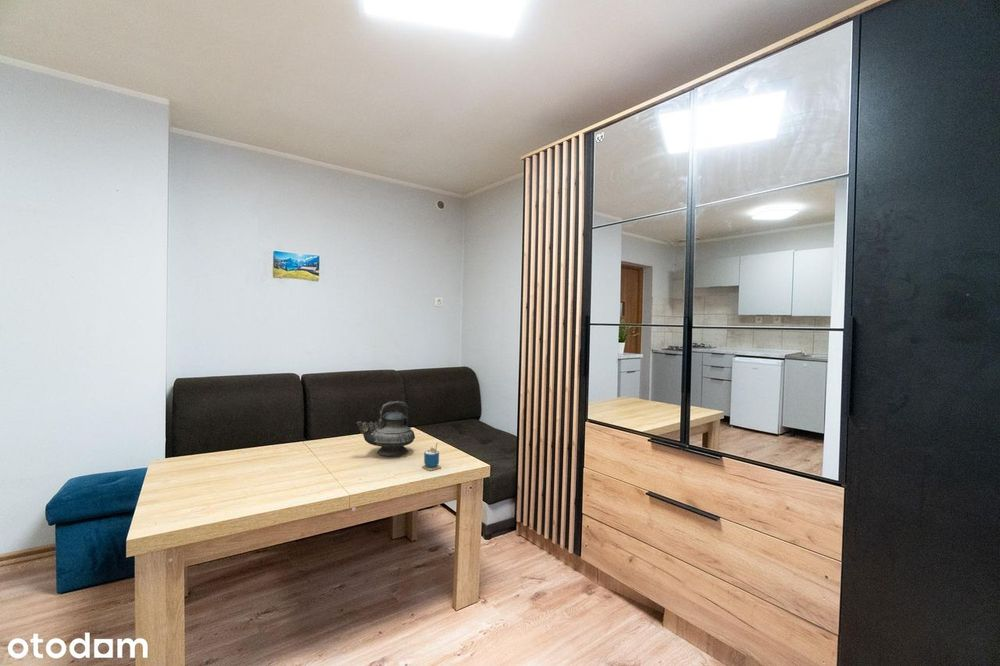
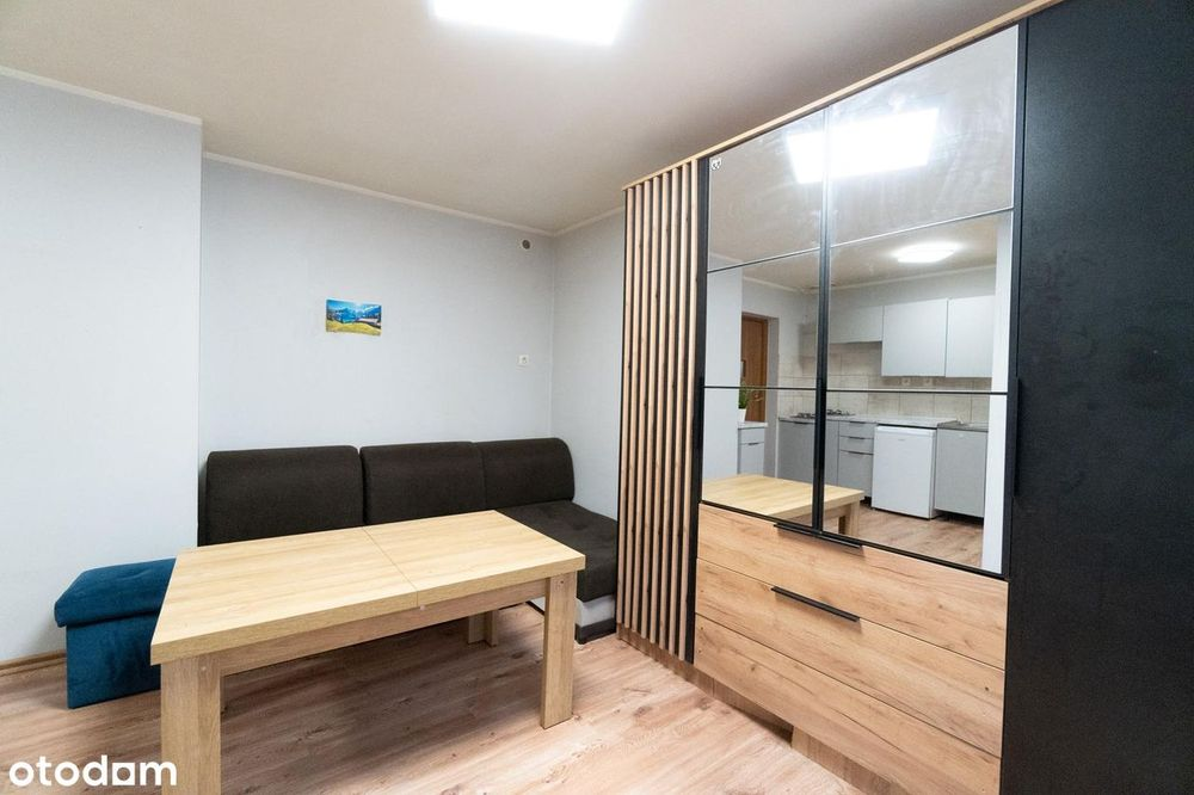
- cup [421,442,442,472]
- teapot [356,400,416,458]
